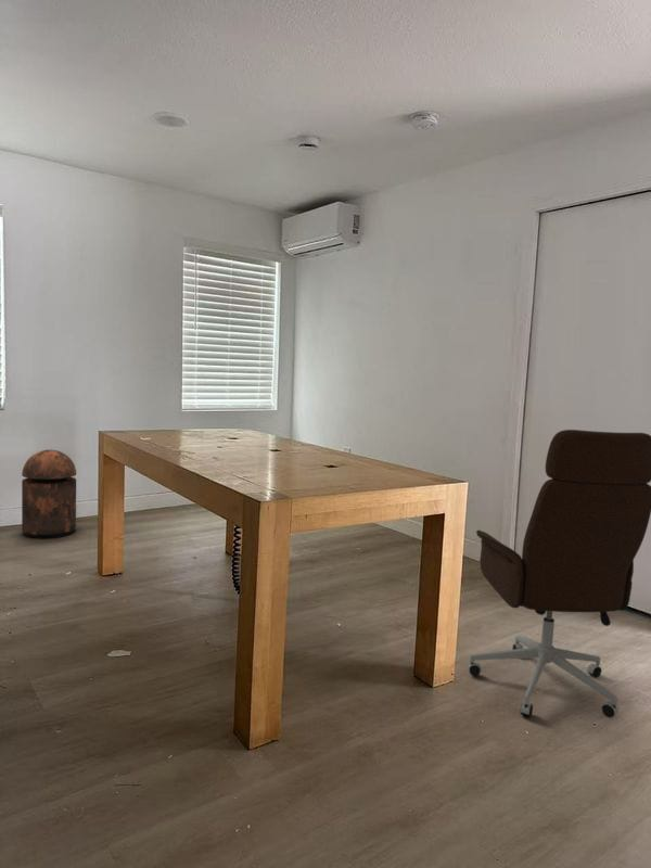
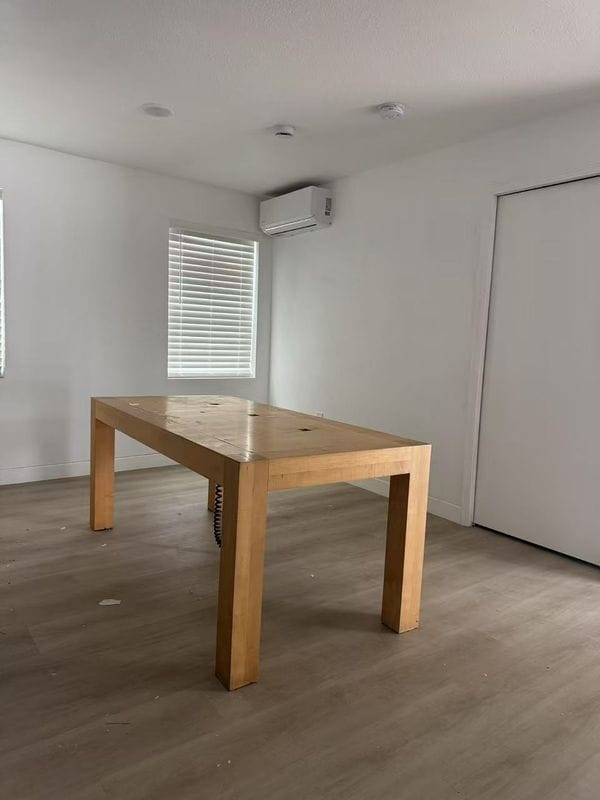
- office chair [468,429,651,718]
- trash can [21,449,77,539]
